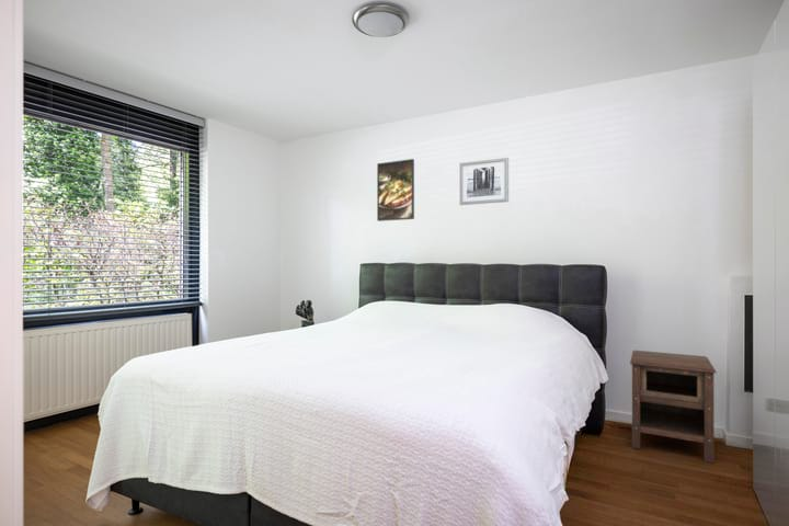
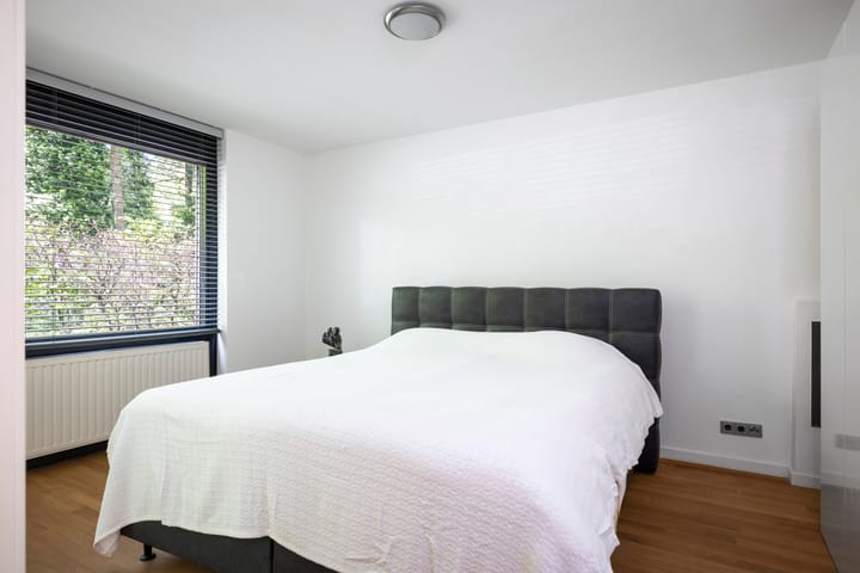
- wall art [459,157,510,206]
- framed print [376,158,415,222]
- nightstand [629,350,718,465]
